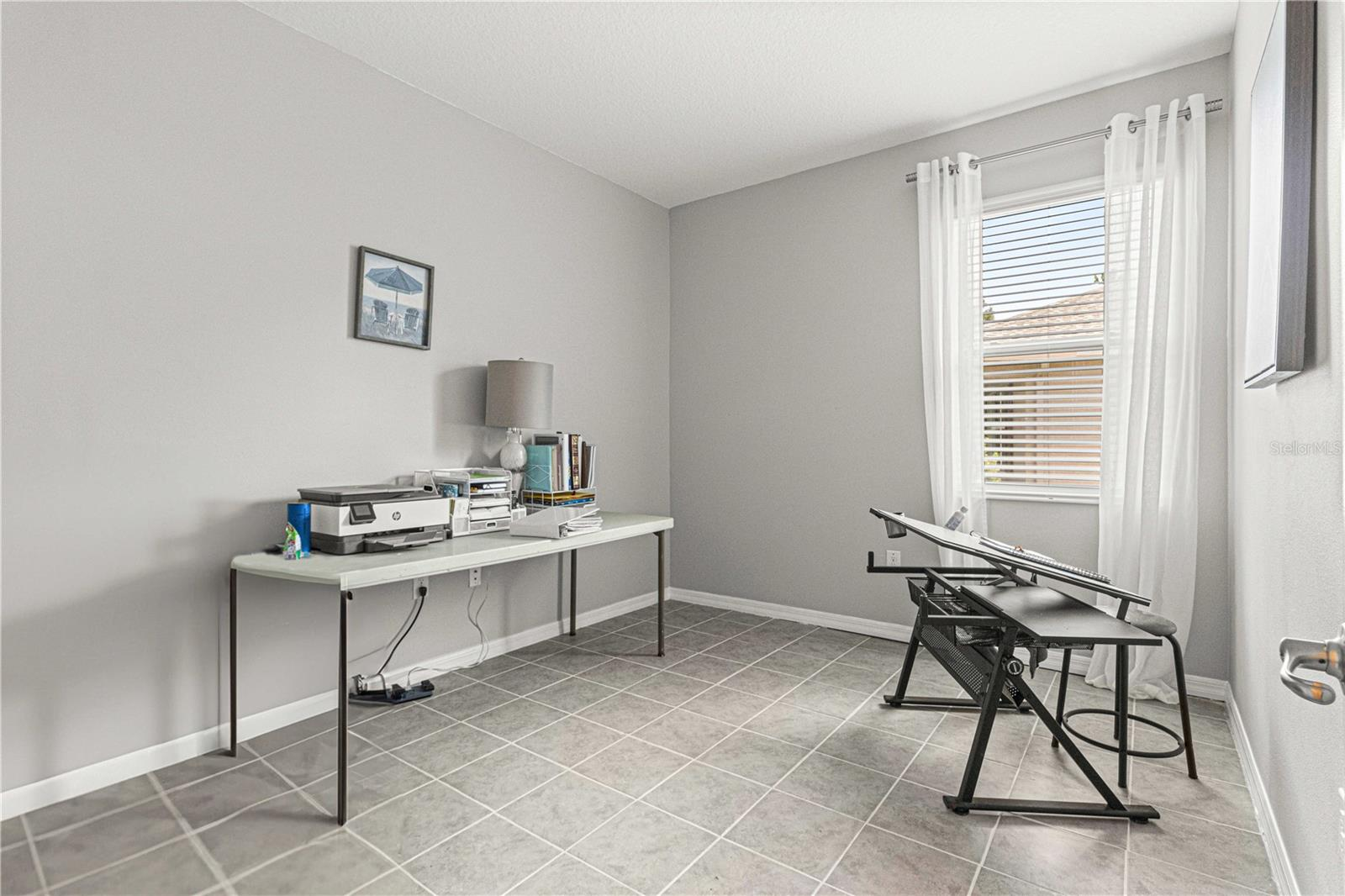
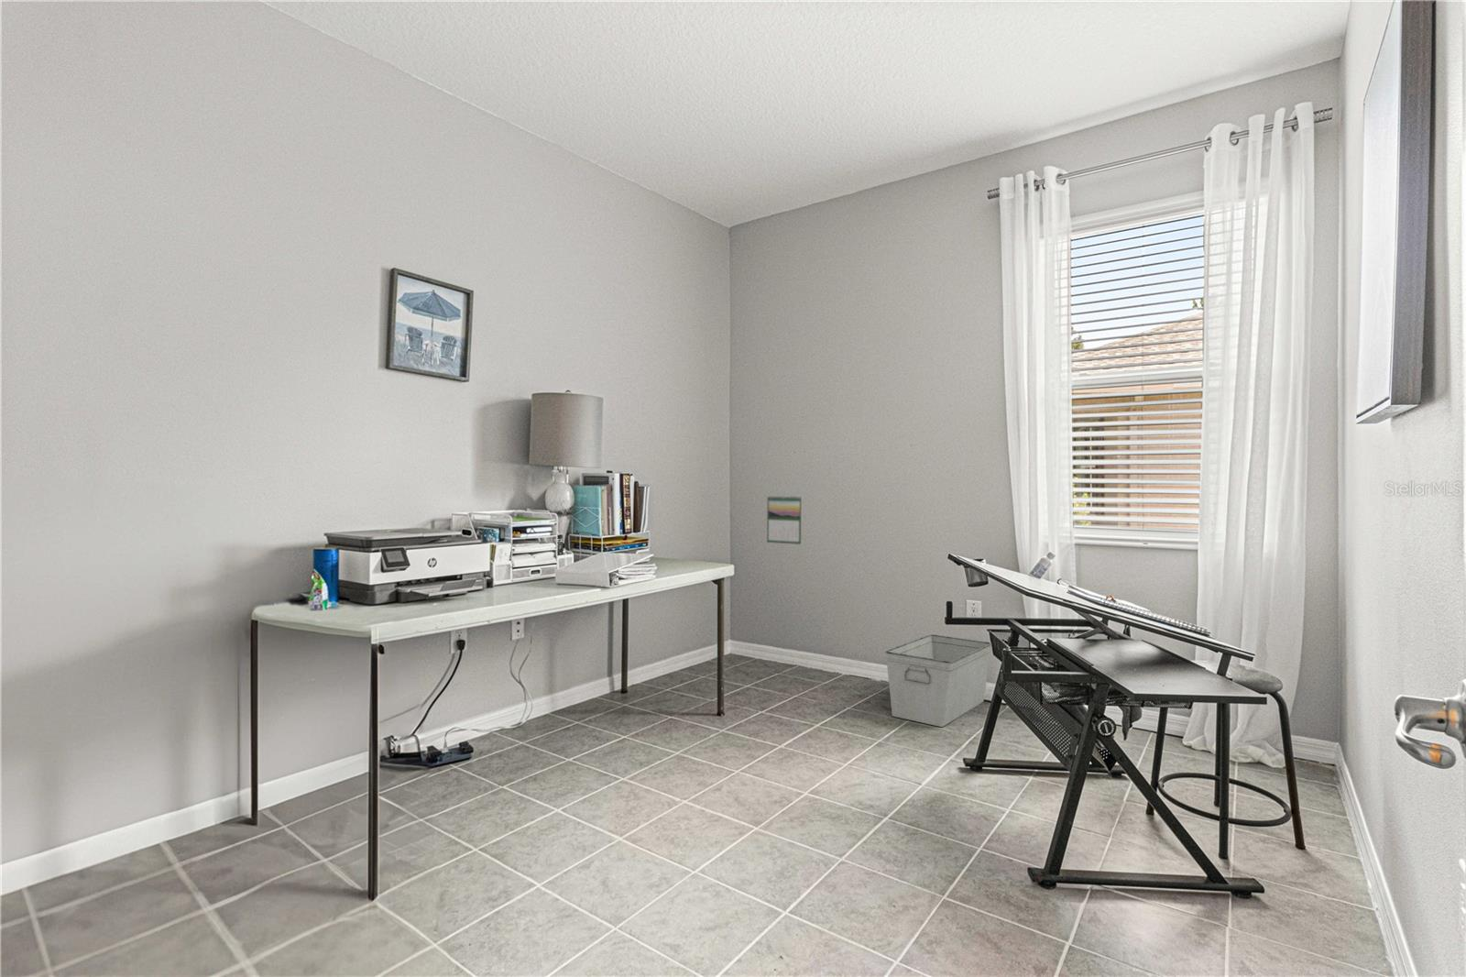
+ calendar [766,494,802,545]
+ storage bin [884,634,992,727]
